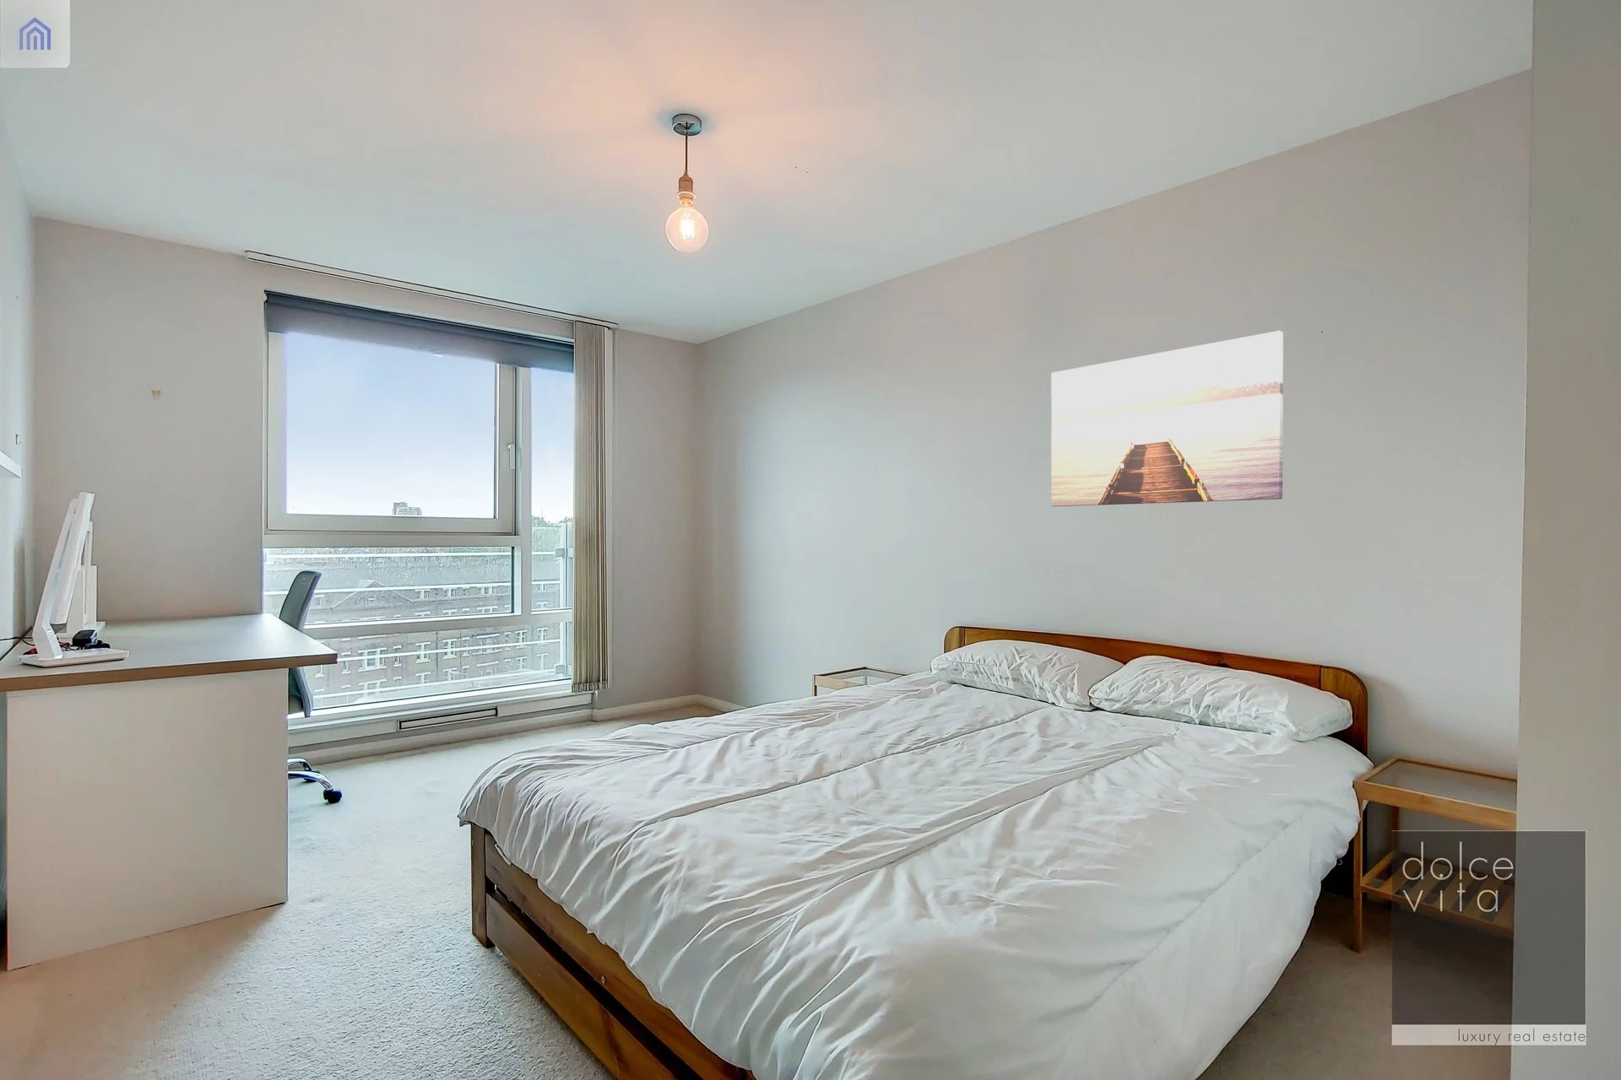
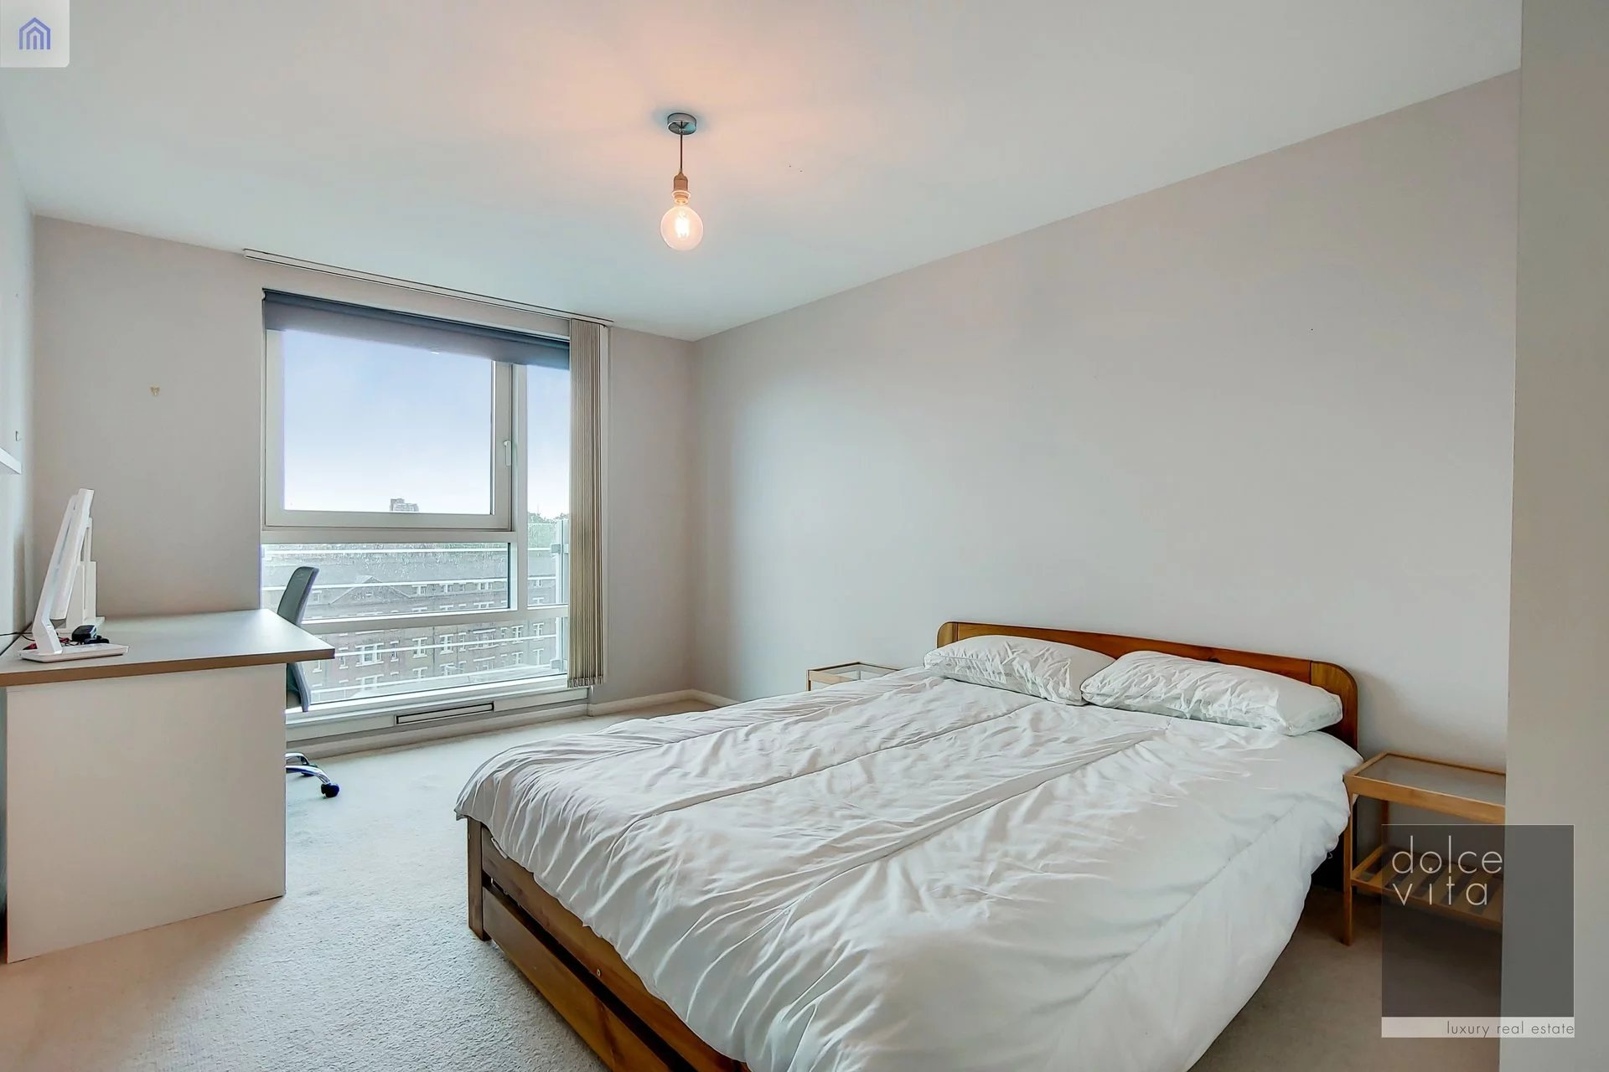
- wall art [1051,330,1284,507]
